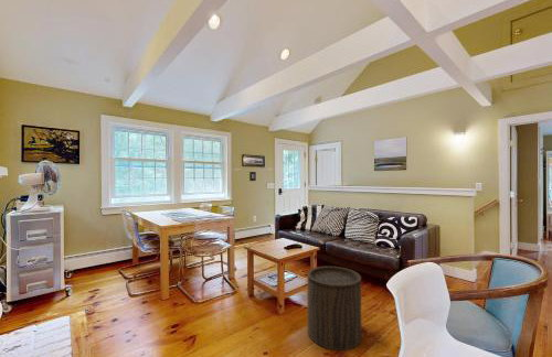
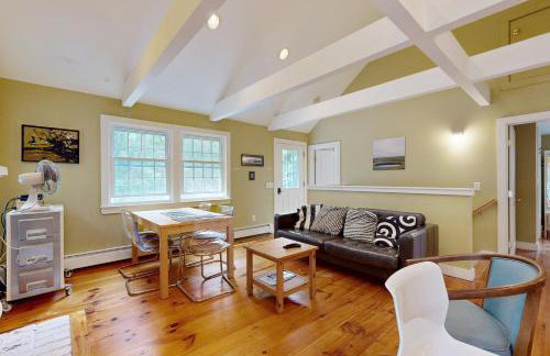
- stool [307,264,362,351]
